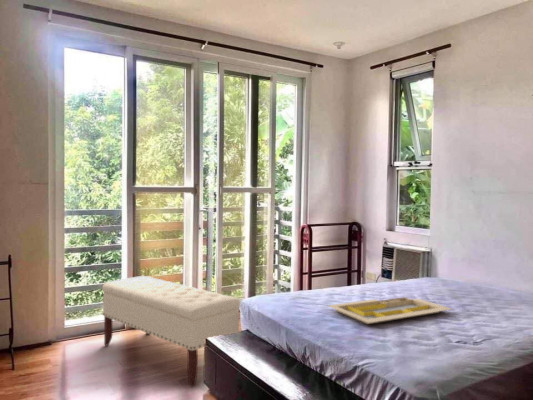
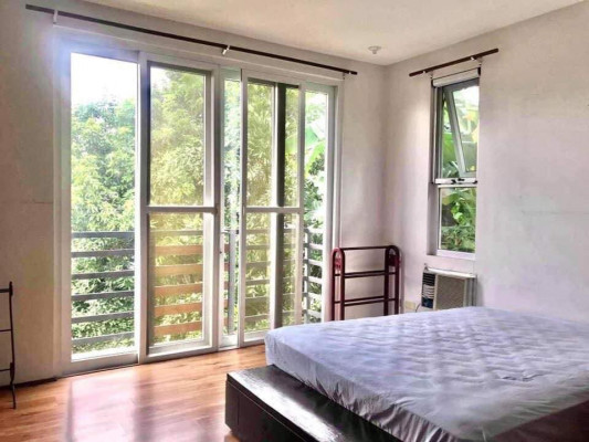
- bench [101,275,241,388]
- serving tray [327,296,452,325]
